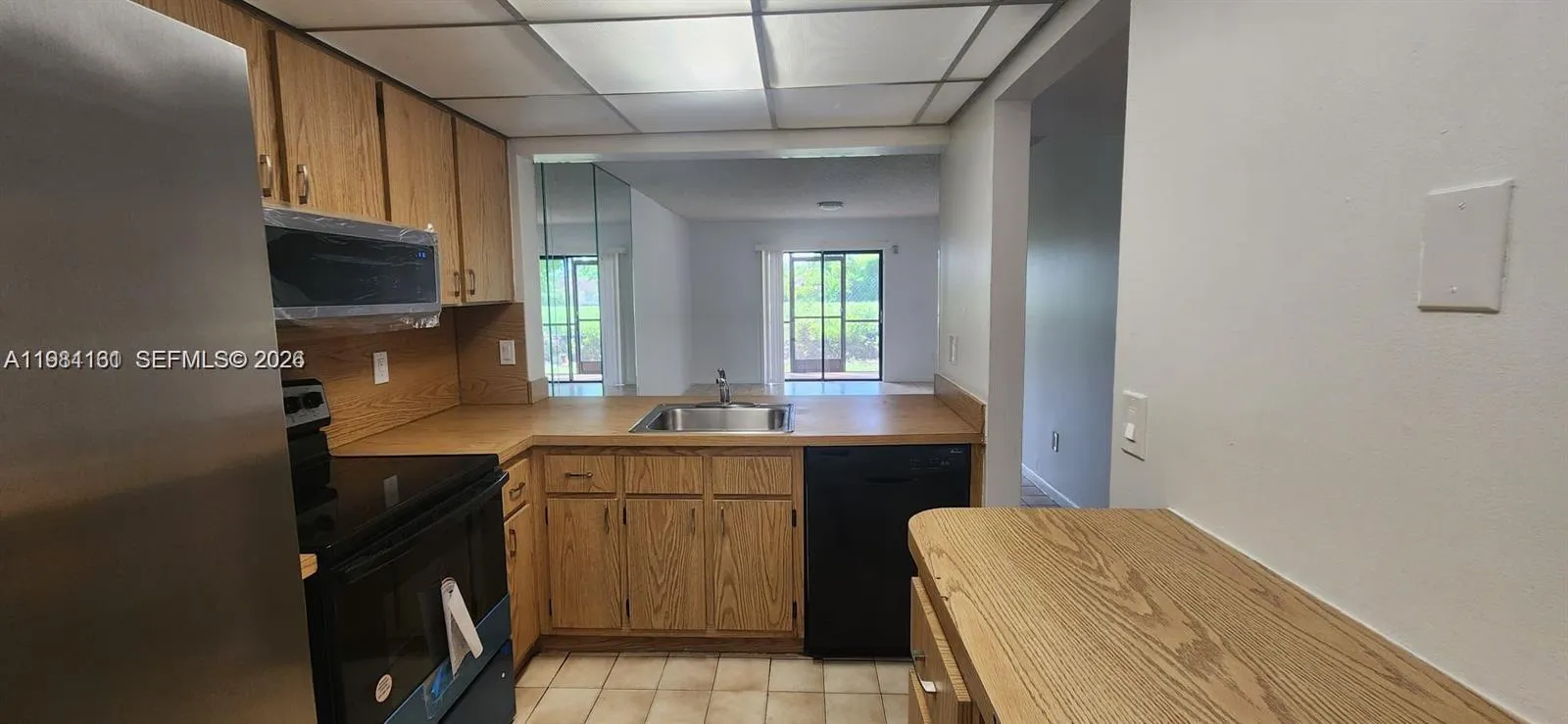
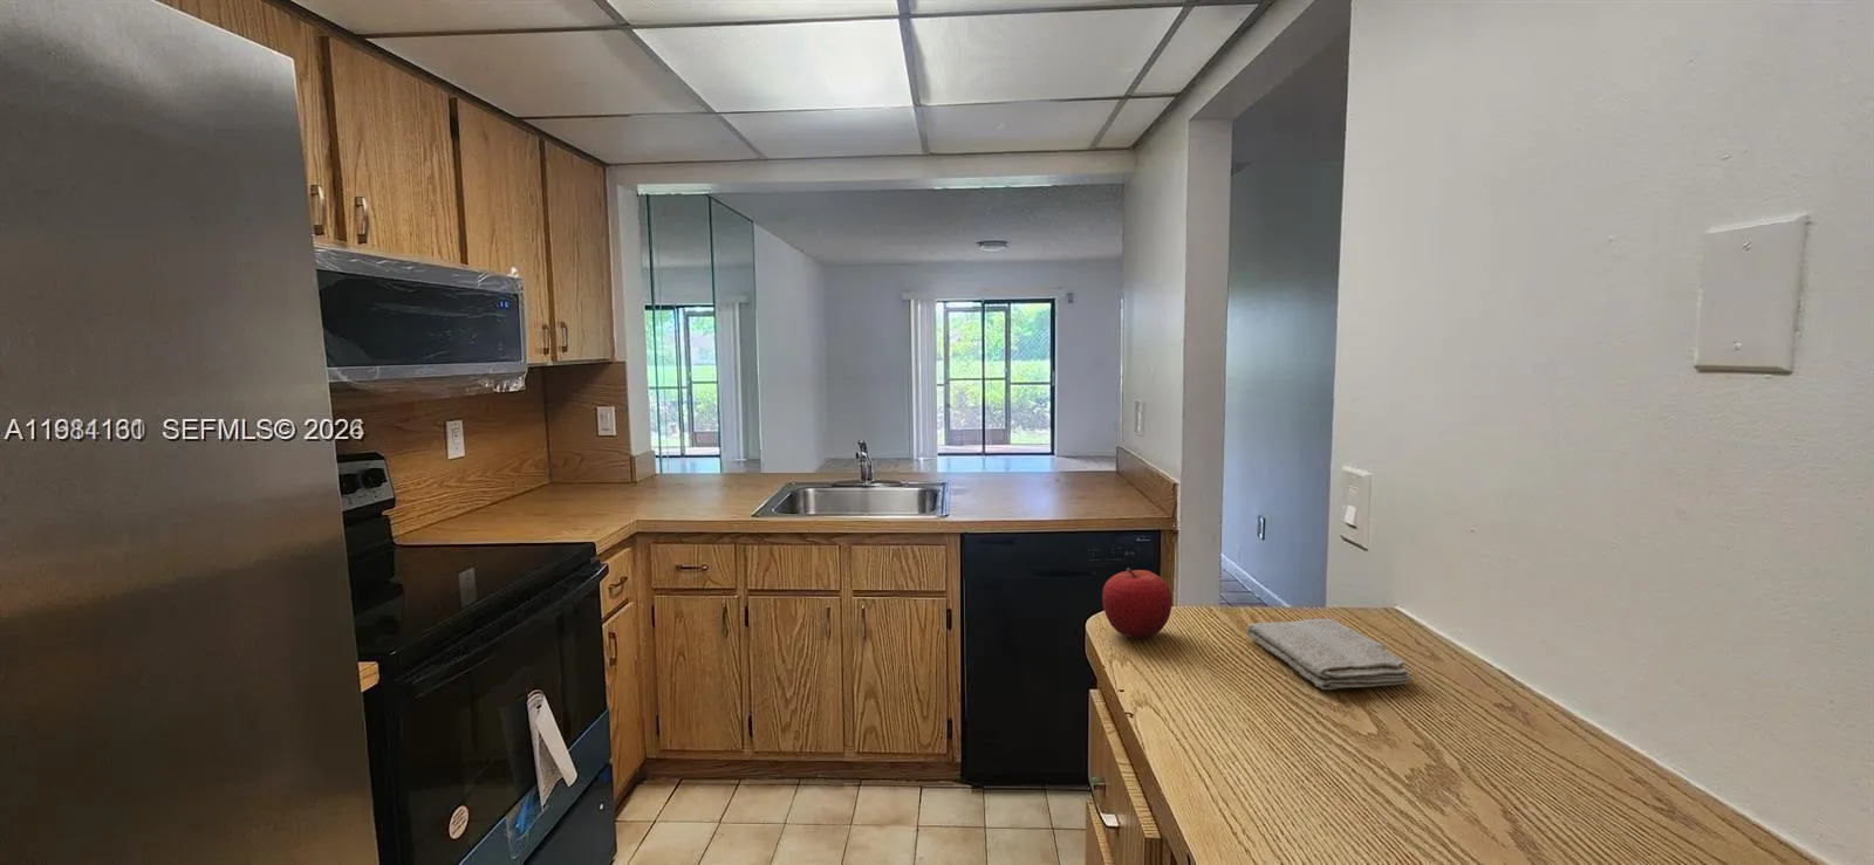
+ fruit [1101,566,1174,640]
+ washcloth [1245,618,1413,691]
